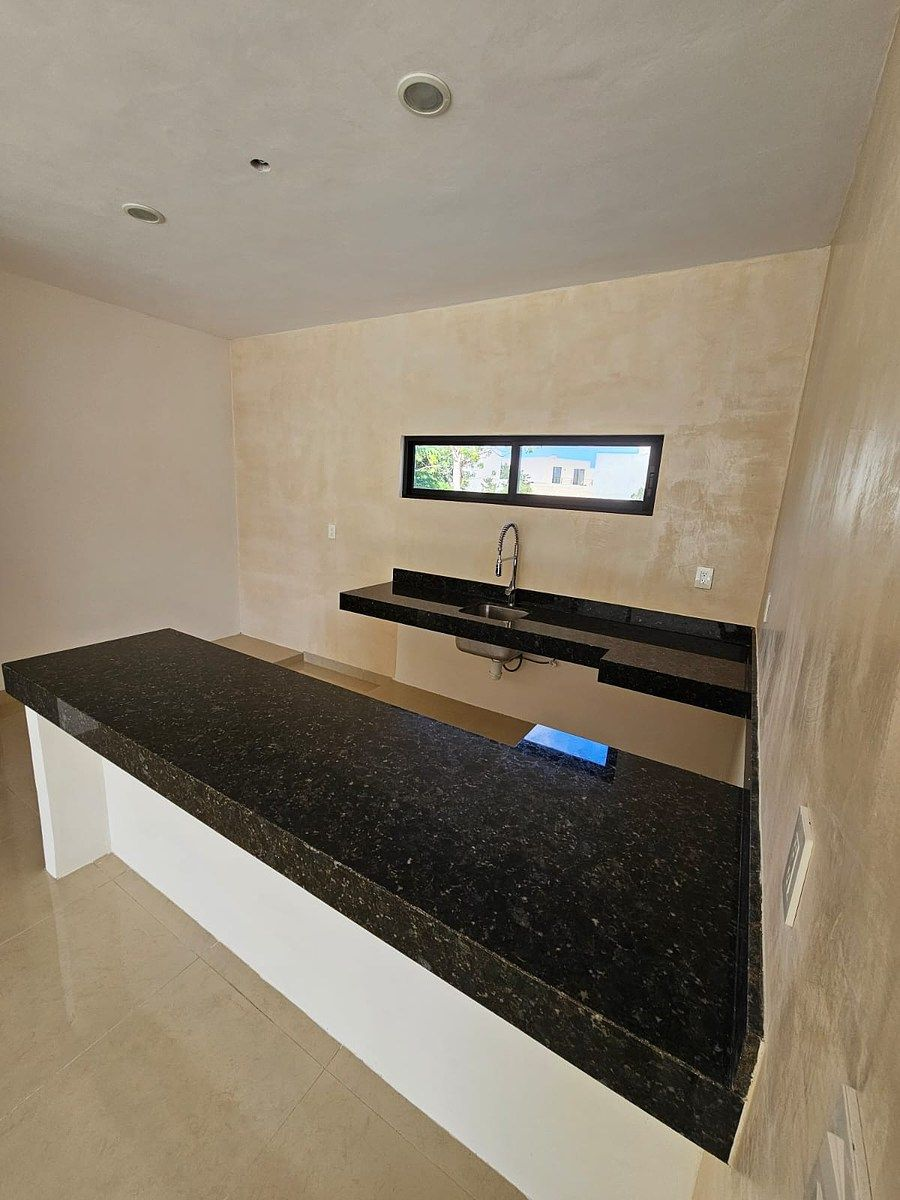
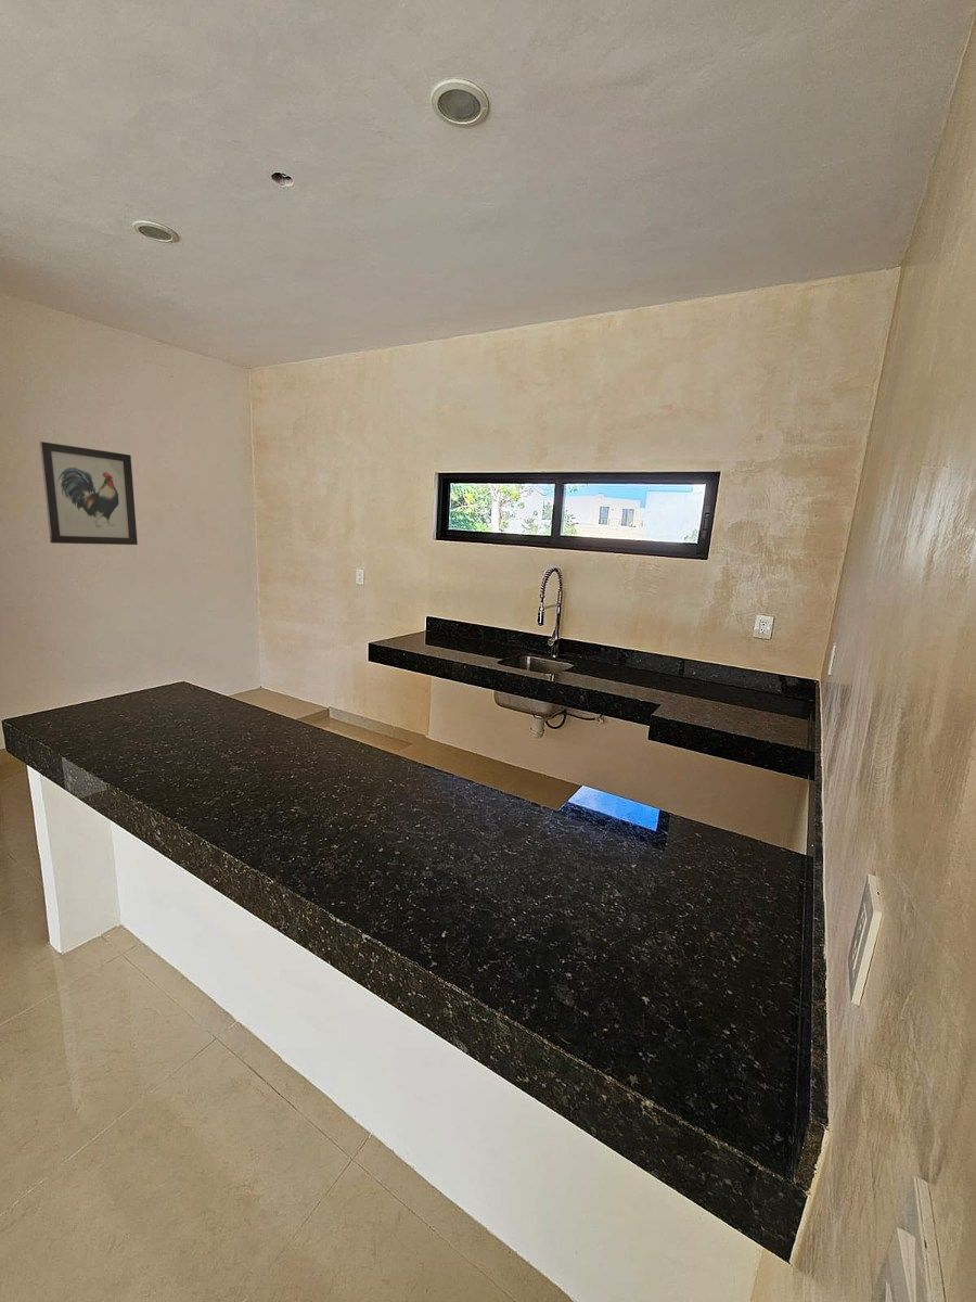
+ wall art [39,441,139,546]
